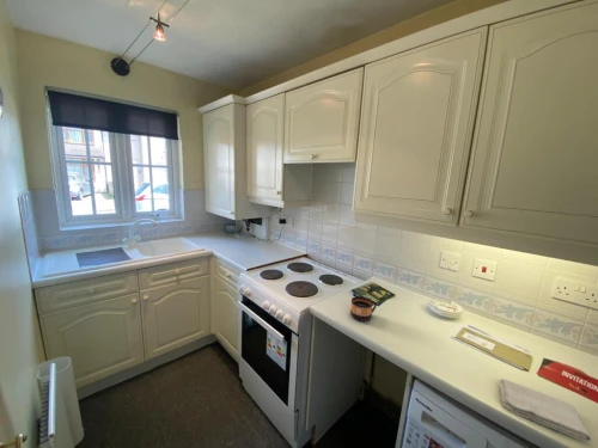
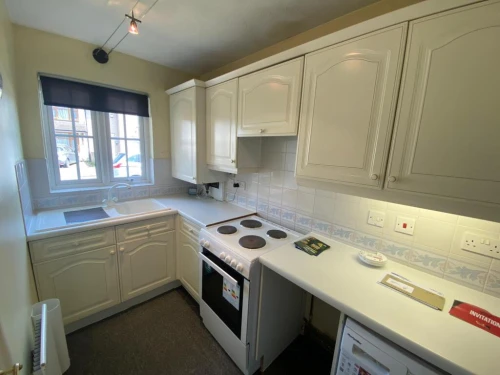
- washcloth [498,378,593,442]
- cup [349,295,378,323]
